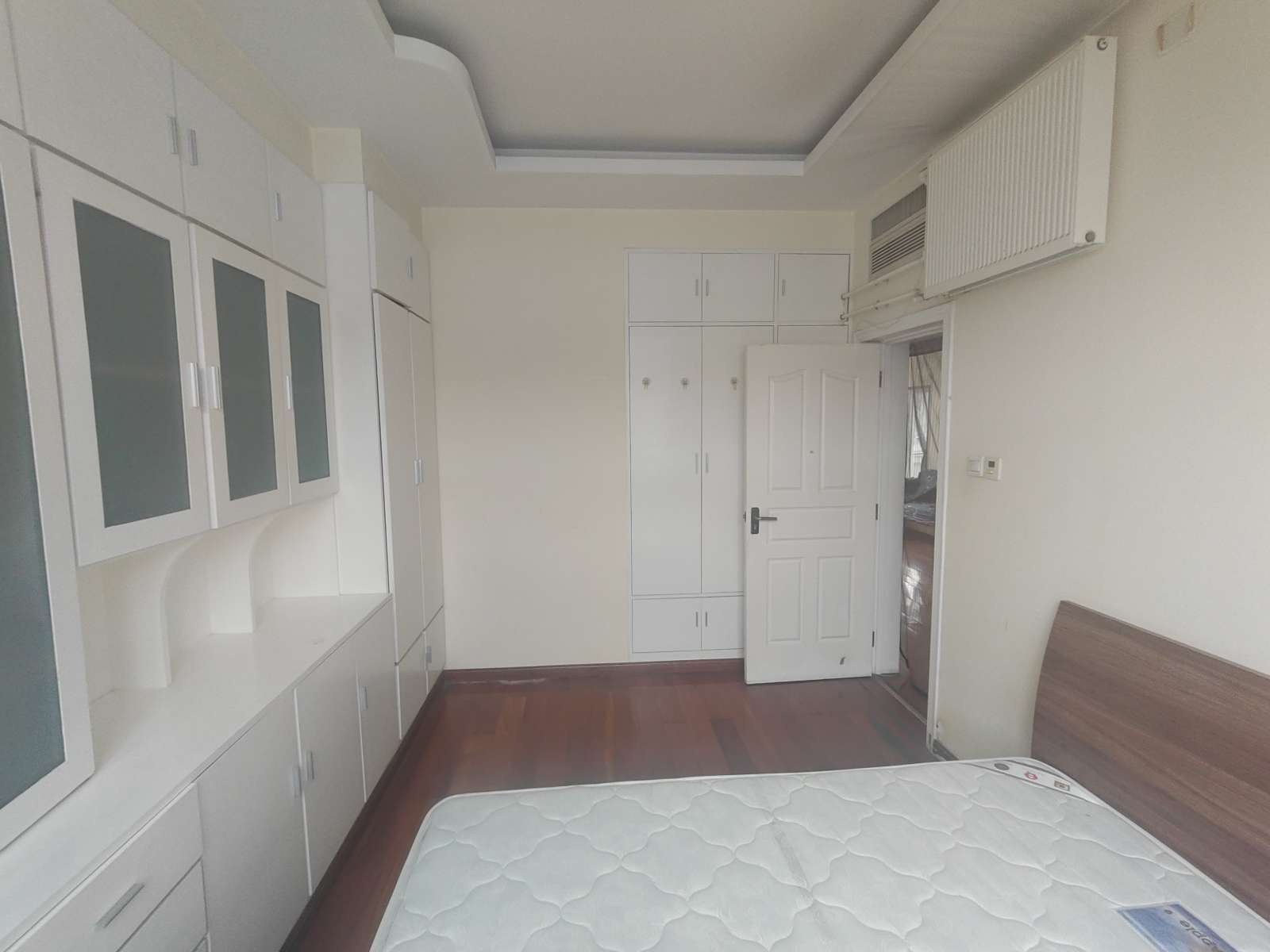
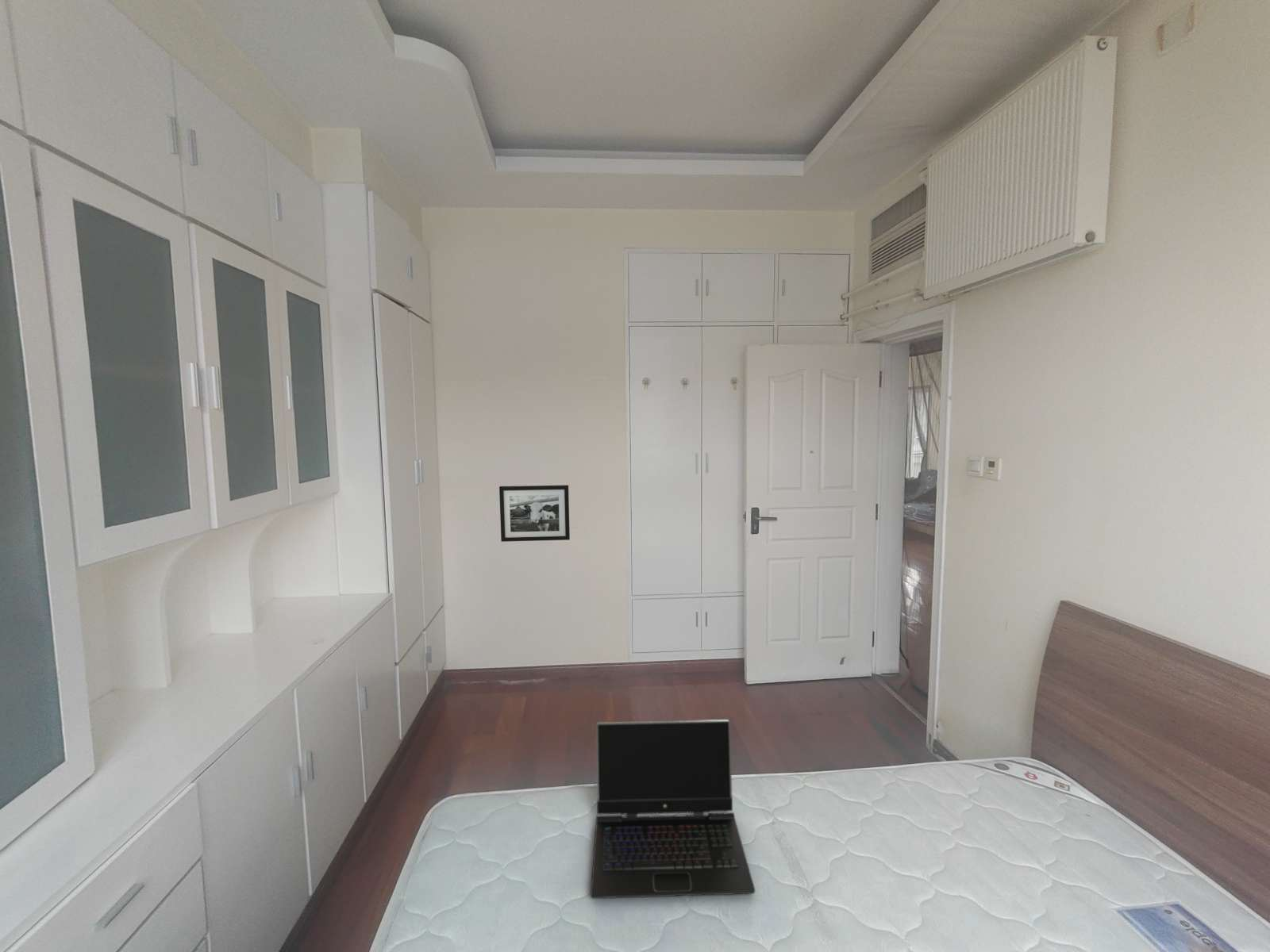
+ picture frame [498,484,571,543]
+ laptop computer [590,719,756,899]
